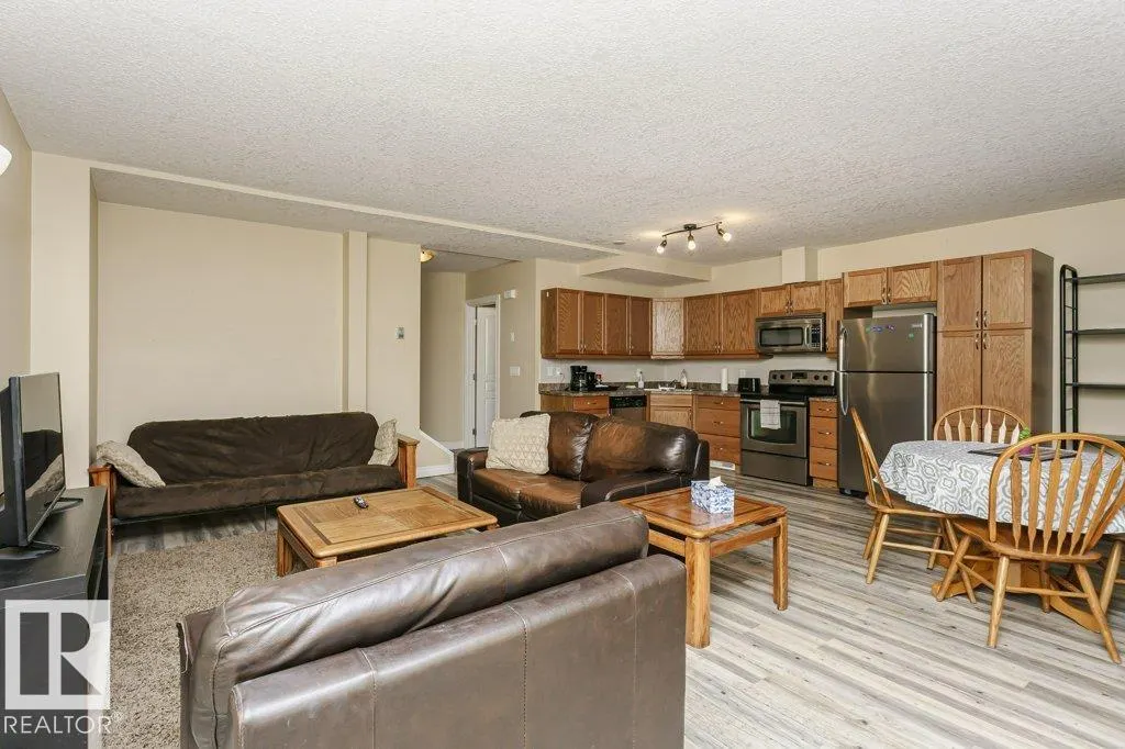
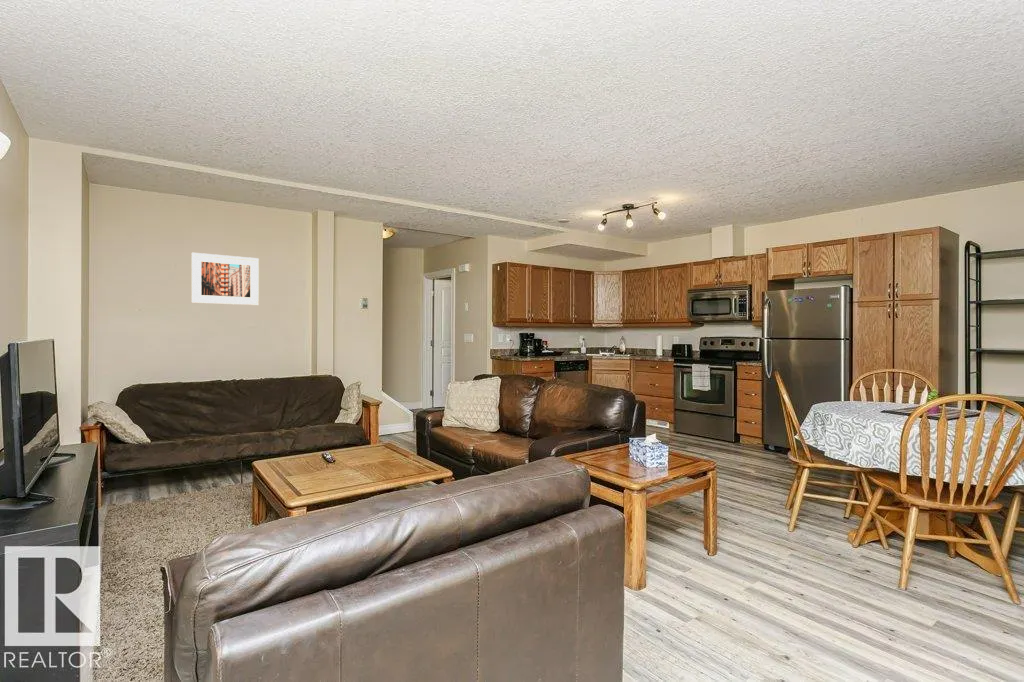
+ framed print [191,252,260,306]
